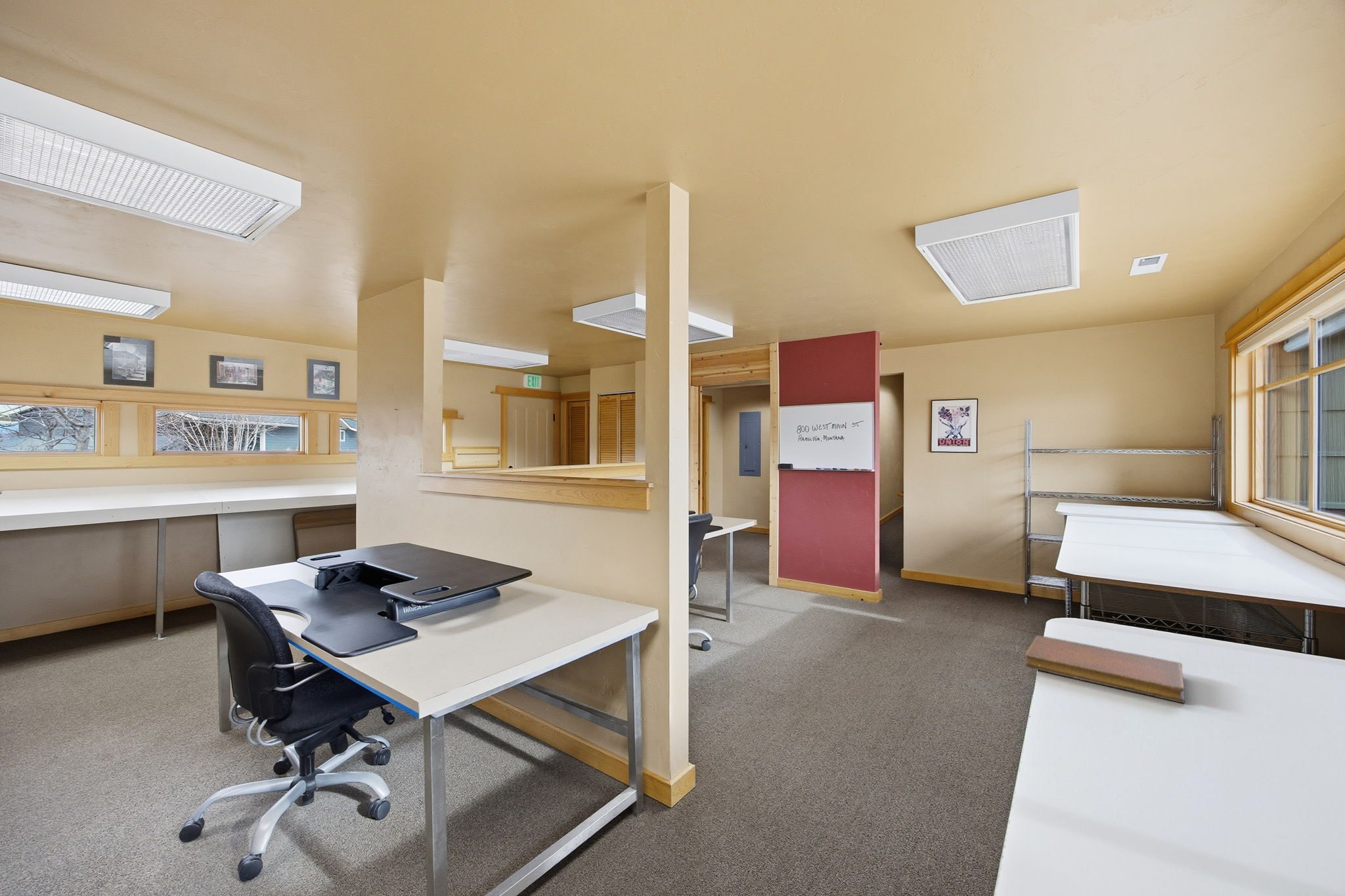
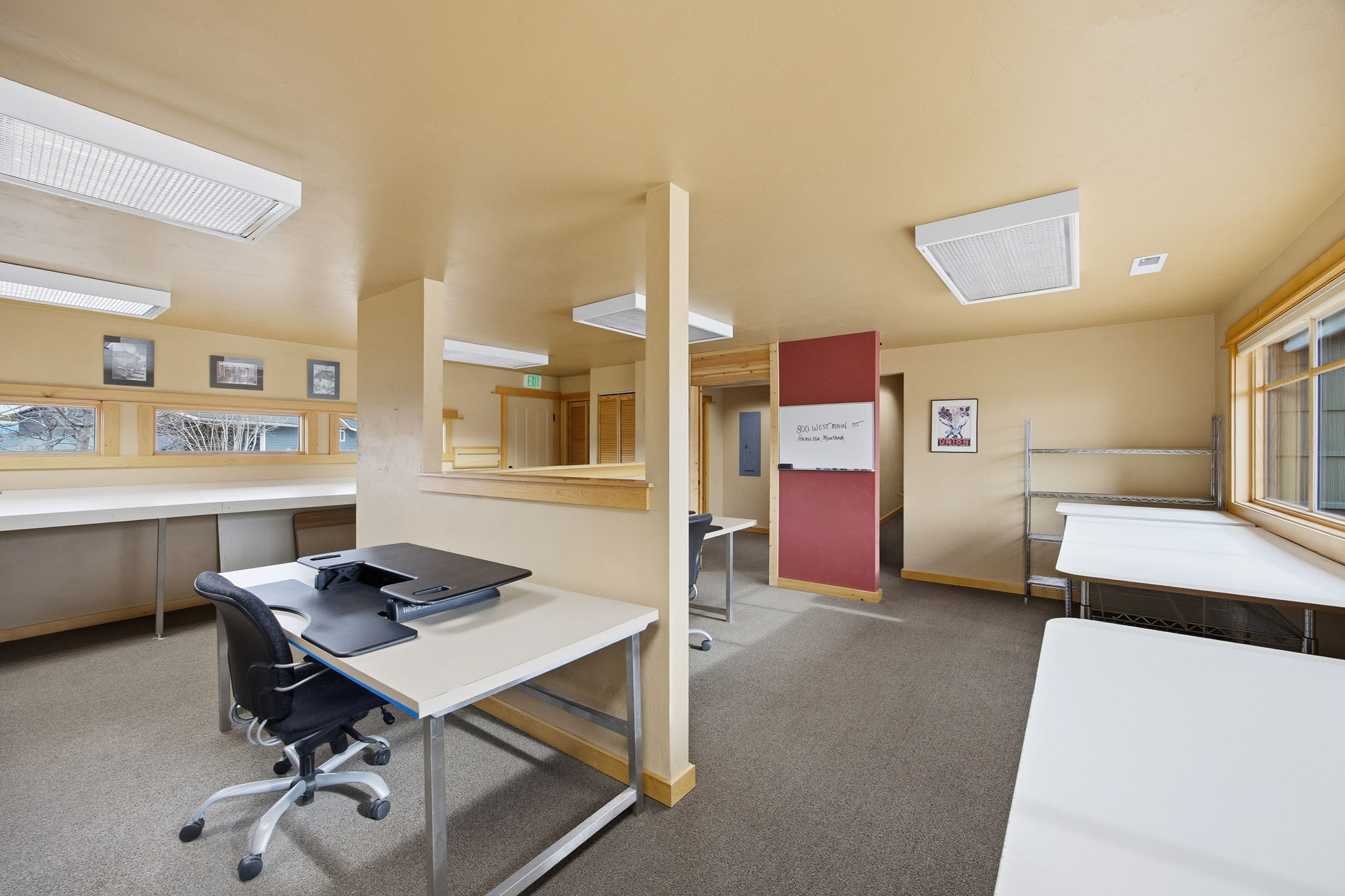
- notebook [1025,635,1185,704]
